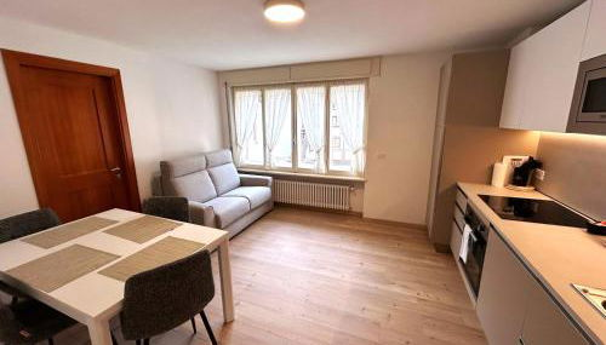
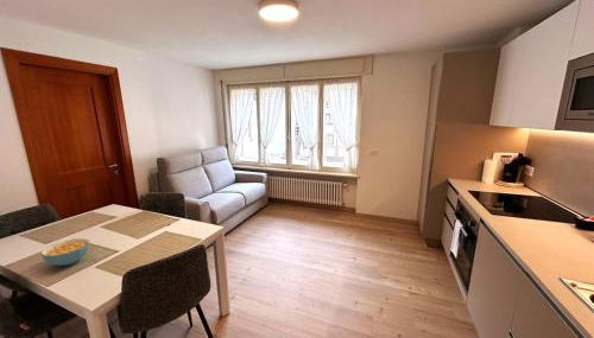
+ cereal bowl [40,237,90,267]
